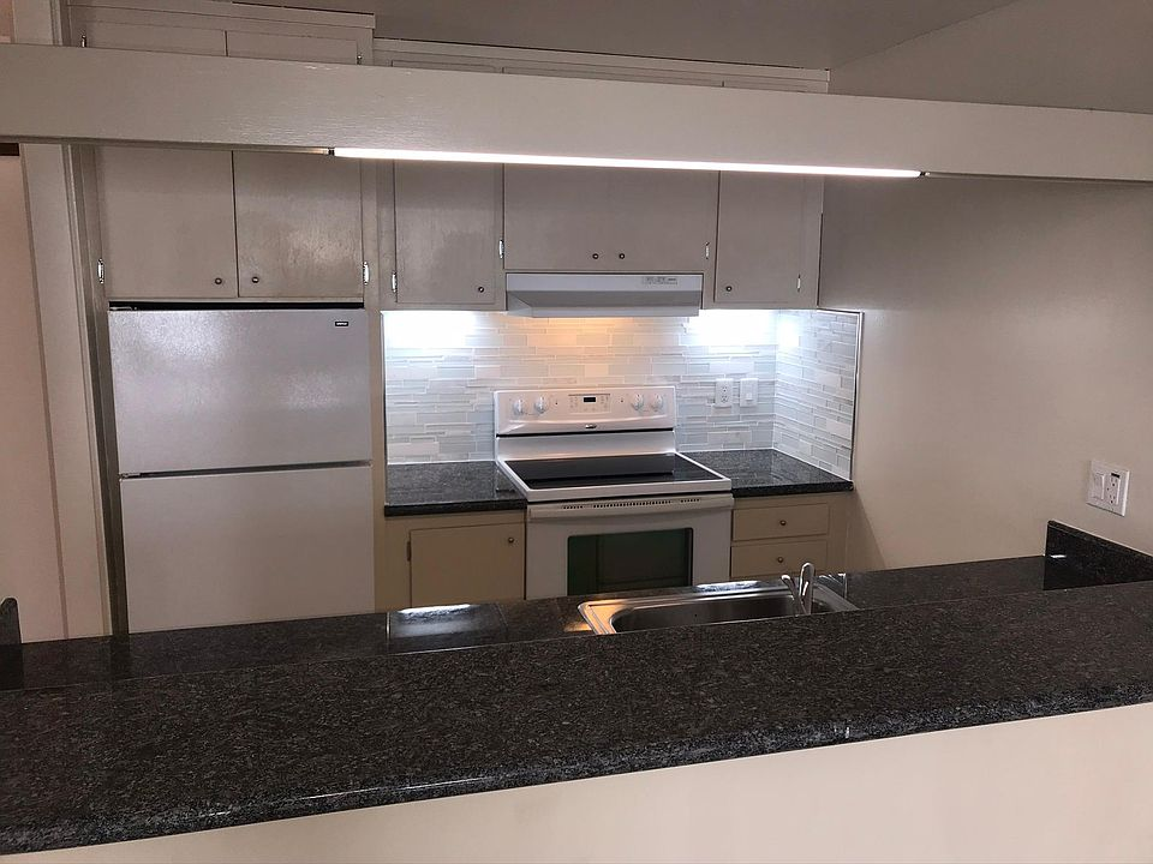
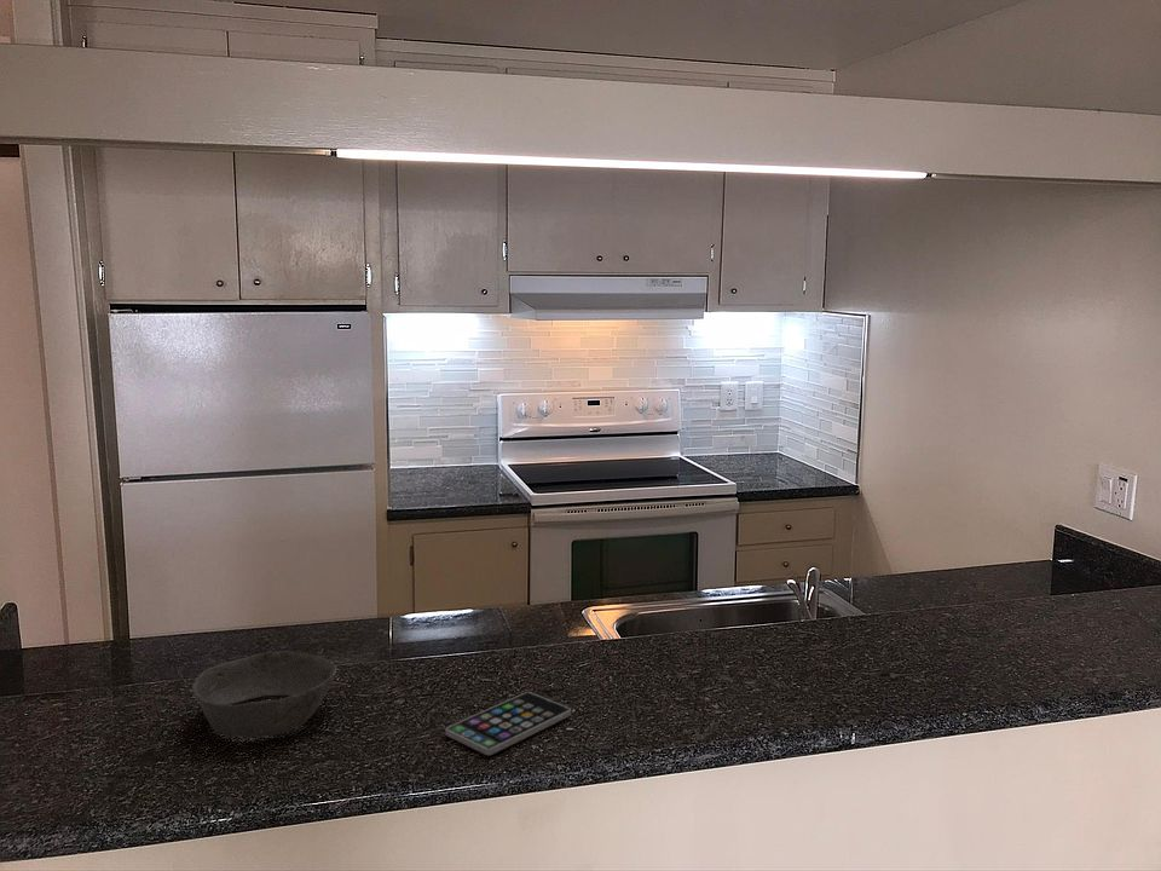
+ bowl [191,650,339,738]
+ smartphone [444,691,572,756]
